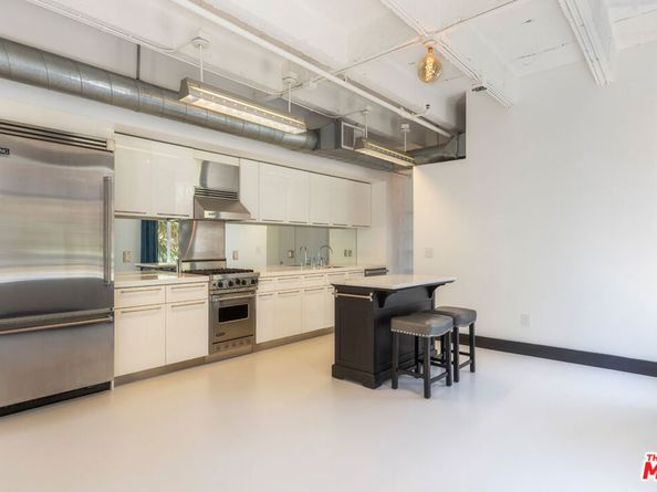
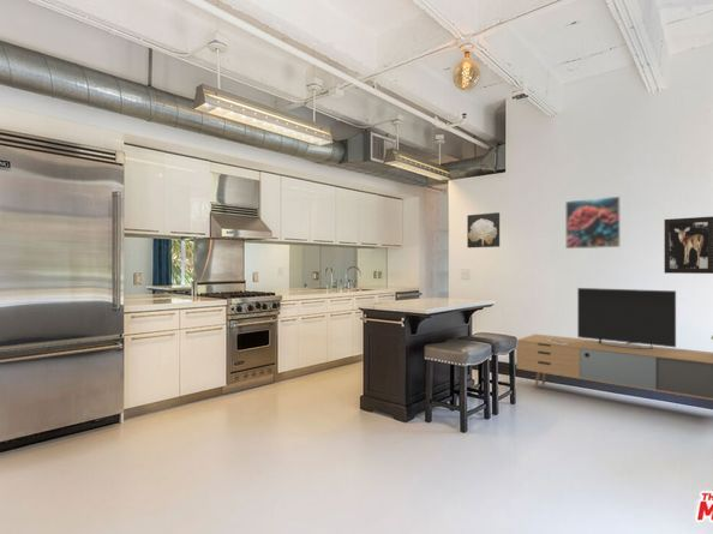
+ wall art [466,211,501,248]
+ wall art [664,215,713,275]
+ media console [515,287,713,401]
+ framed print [564,196,622,250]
